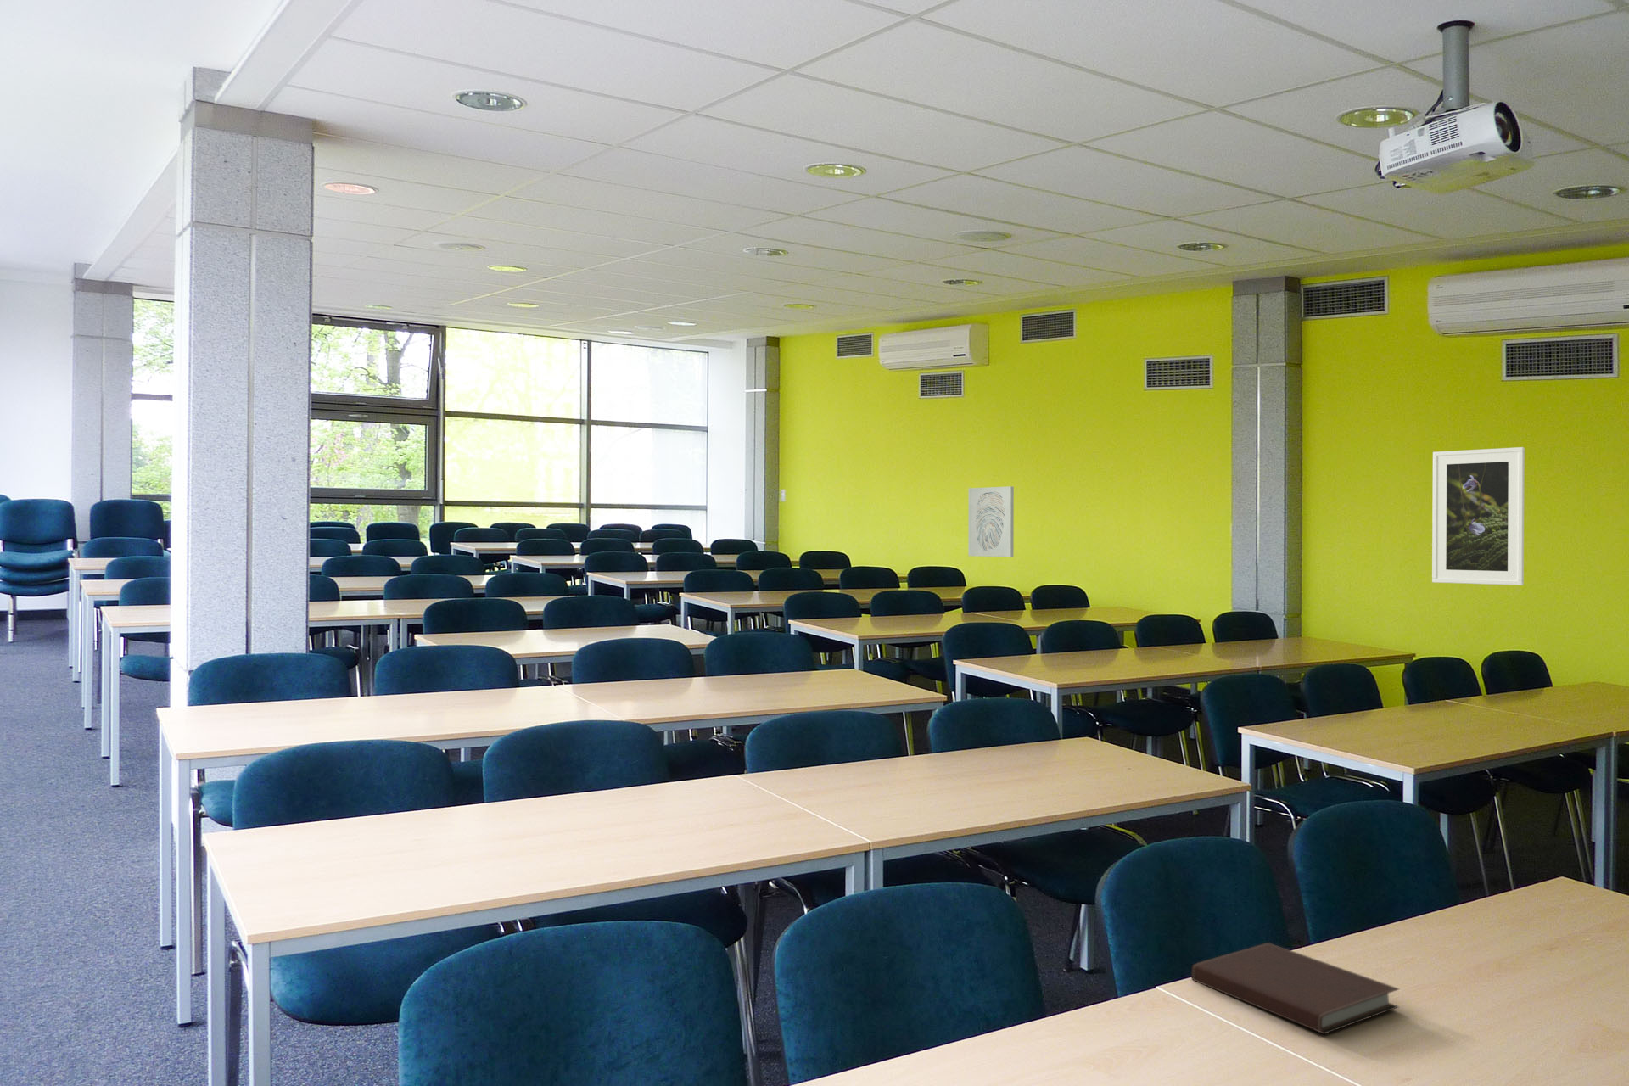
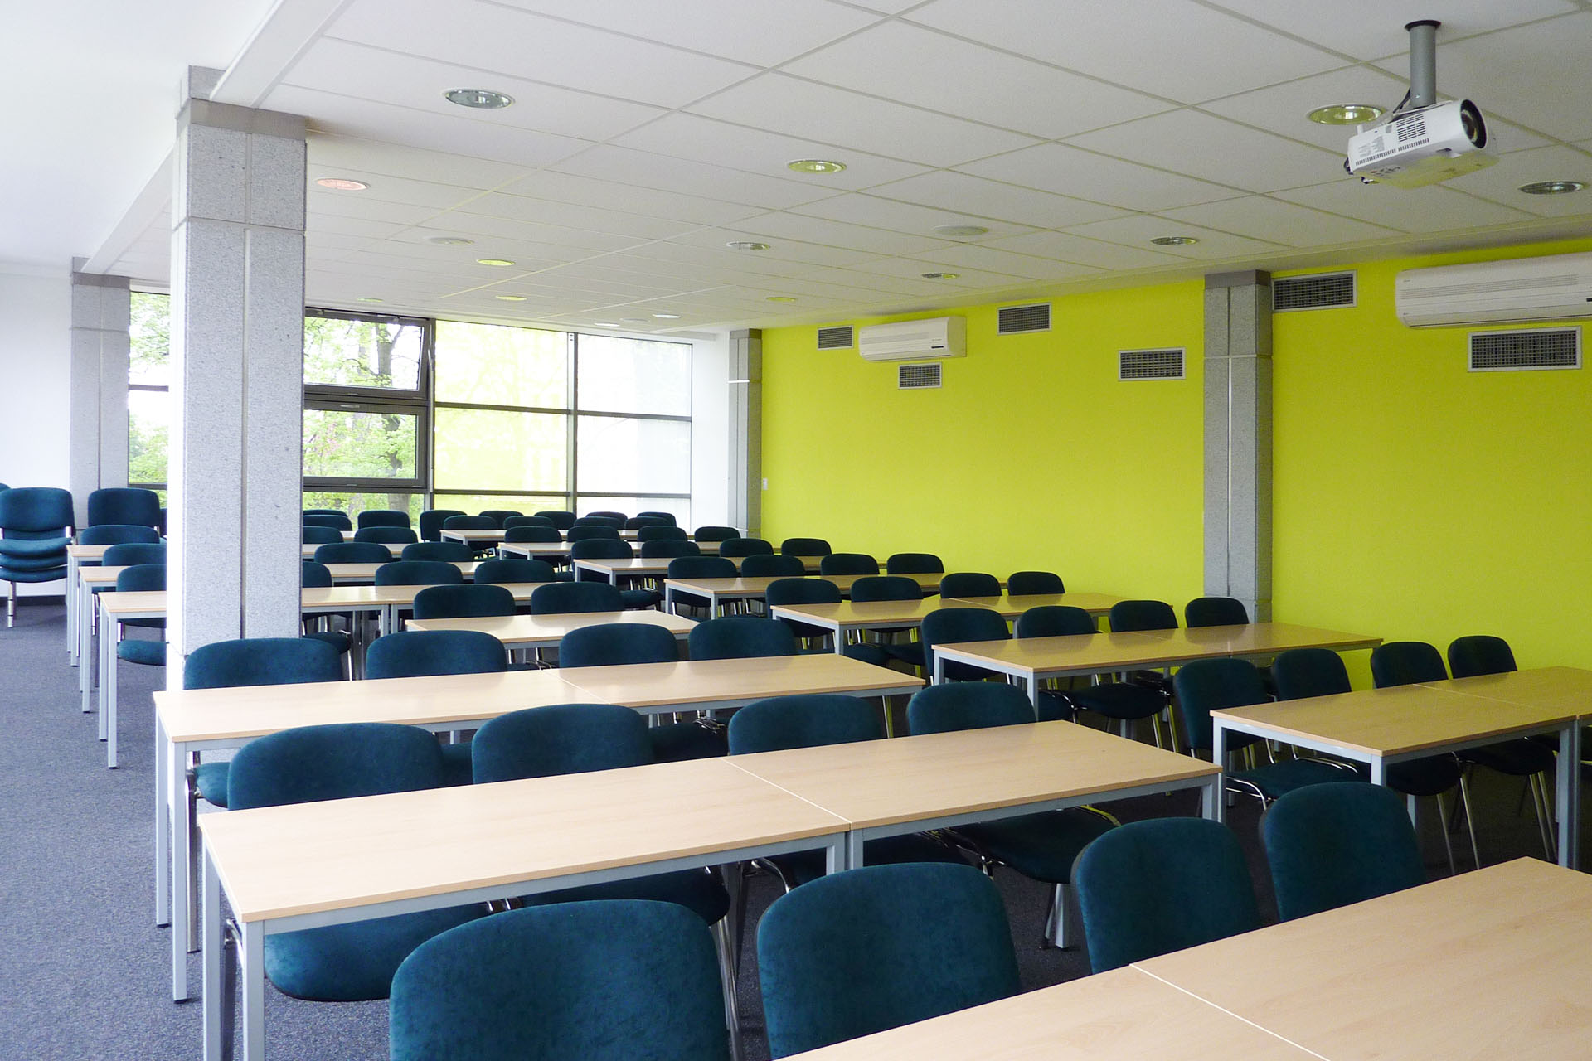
- notebook [1190,942,1400,1035]
- wall art [967,485,1014,558]
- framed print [1431,446,1526,587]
